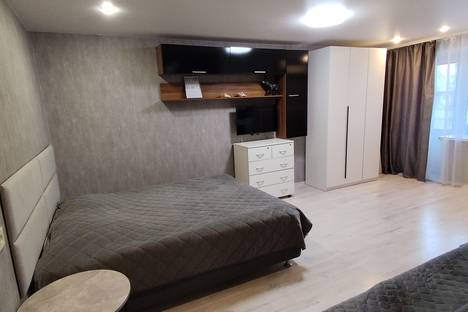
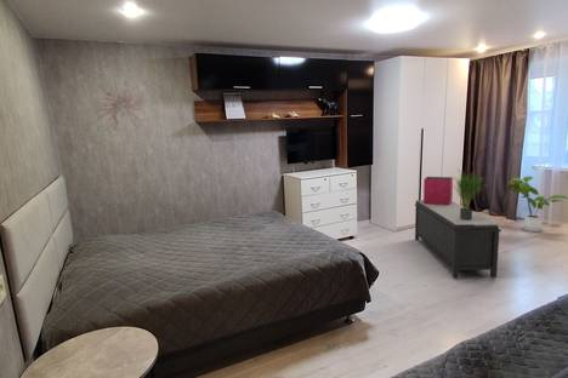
+ wall sculpture [89,81,149,133]
+ potted plant [450,168,487,220]
+ storage bin [422,176,454,205]
+ bench [414,199,502,280]
+ house plant [506,174,568,233]
